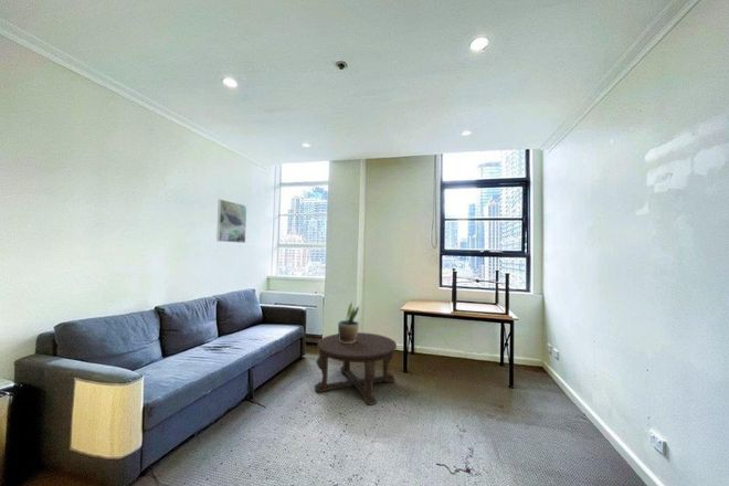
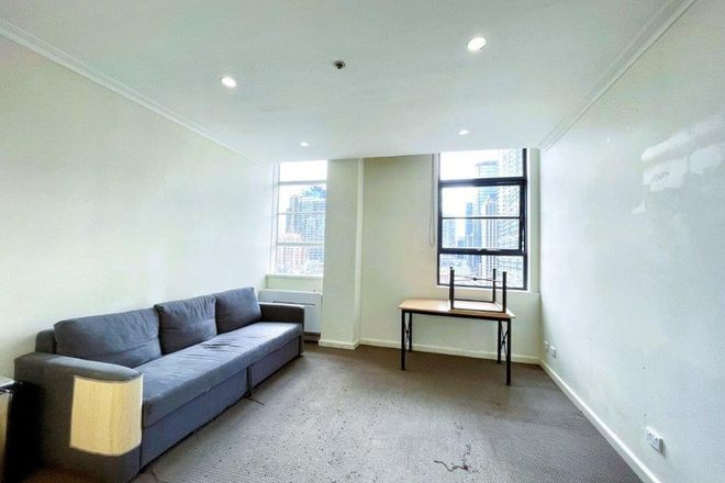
- potted plant [337,300,360,344]
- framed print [215,199,247,244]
- coffee table [314,331,398,406]
